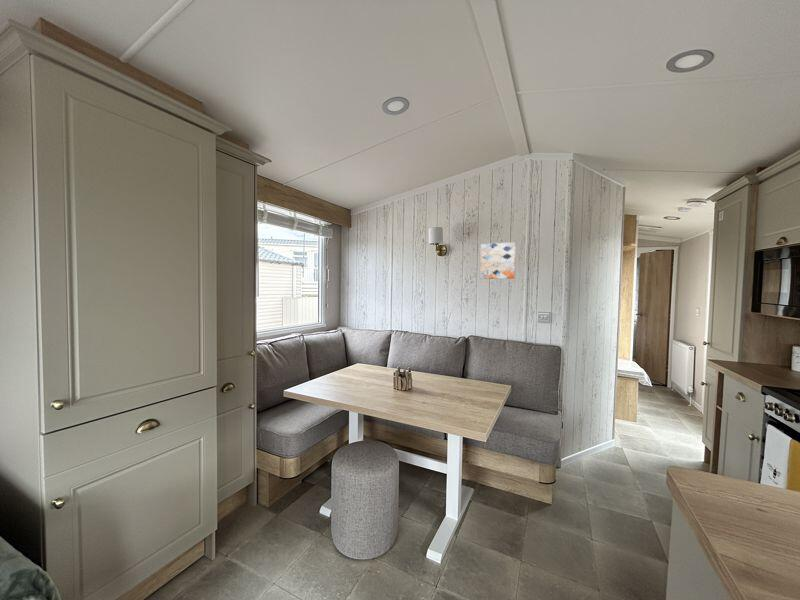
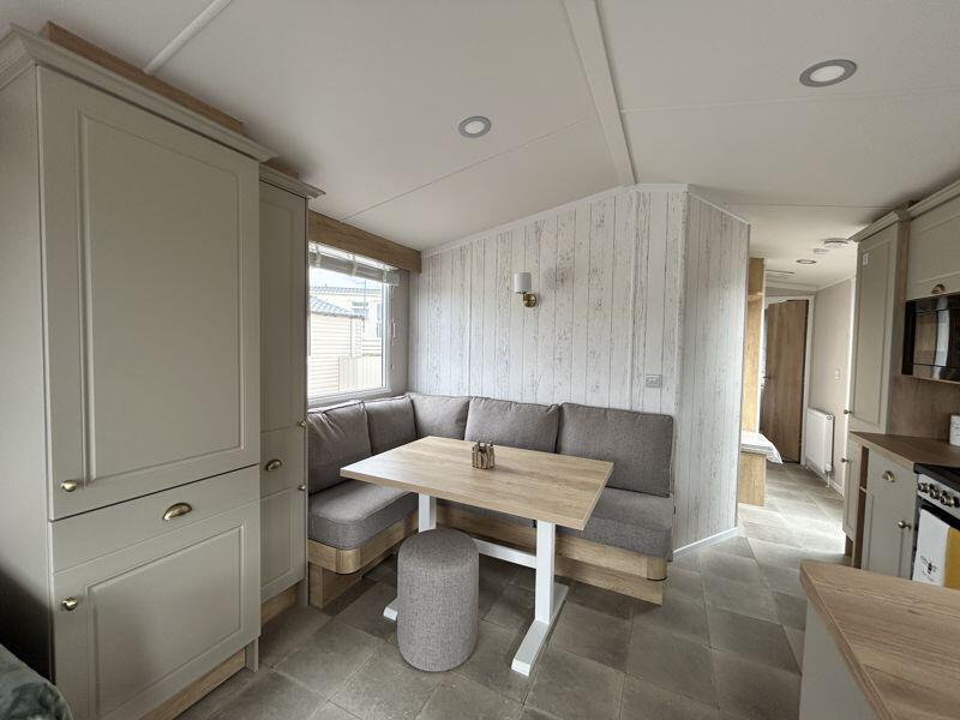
- wall art [479,241,517,280]
